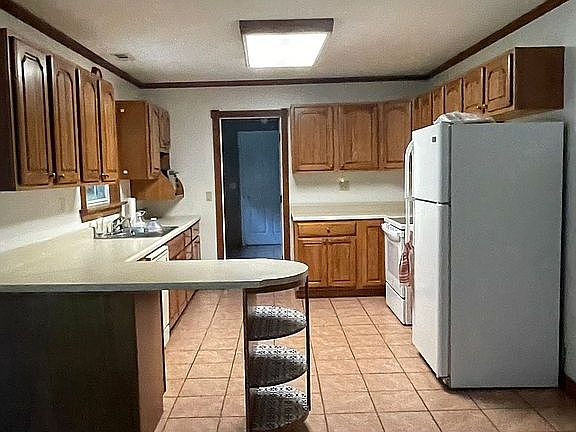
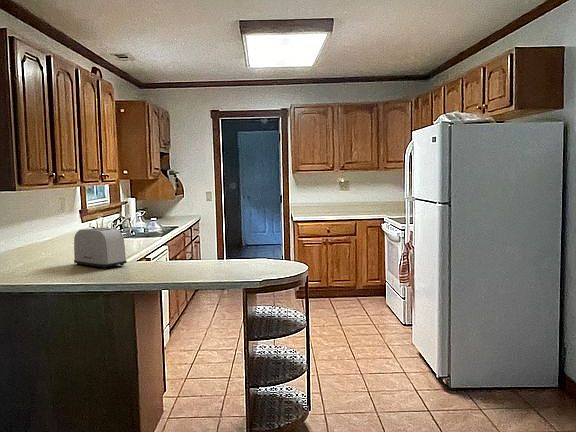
+ toaster [73,226,128,270]
